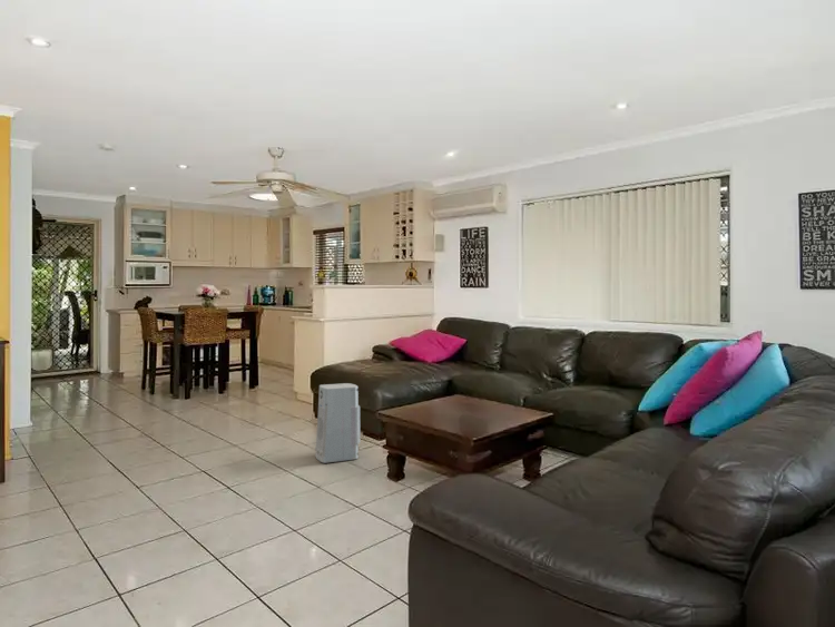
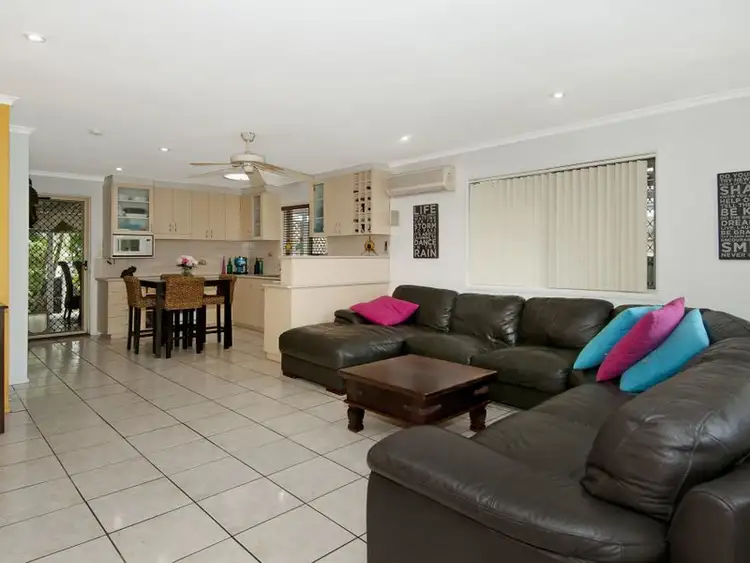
- air purifier [314,382,362,464]
